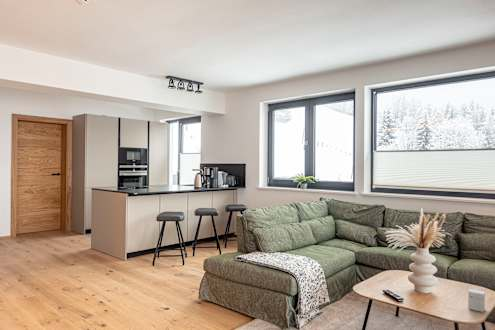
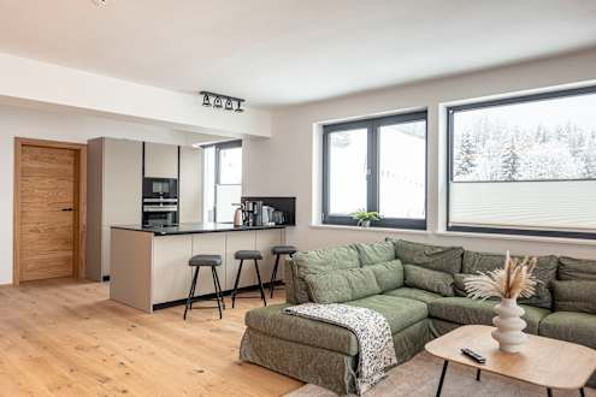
- small box [467,288,486,313]
